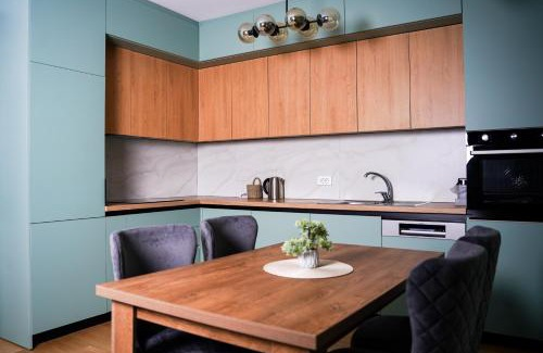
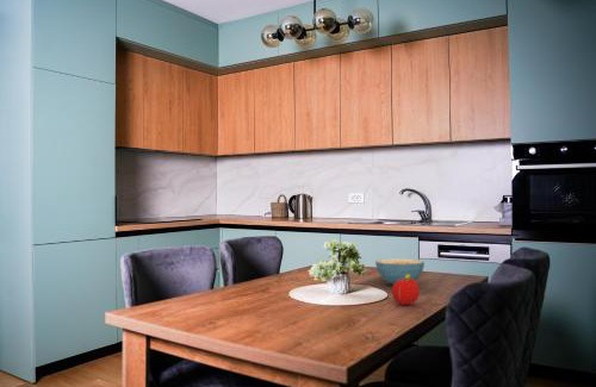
+ fruit [391,274,421,306]
+ cereal bowl [374,257,426,286]
